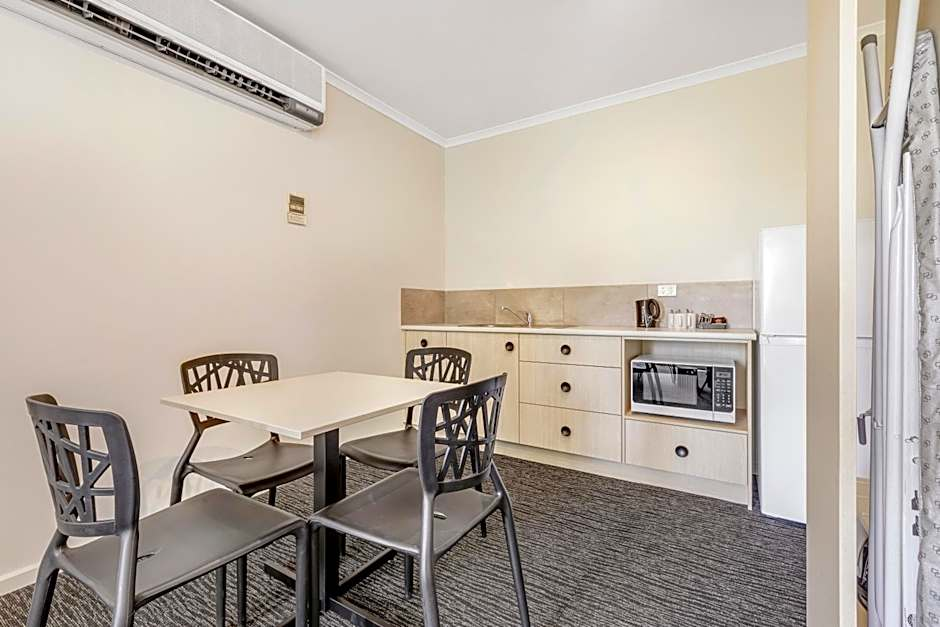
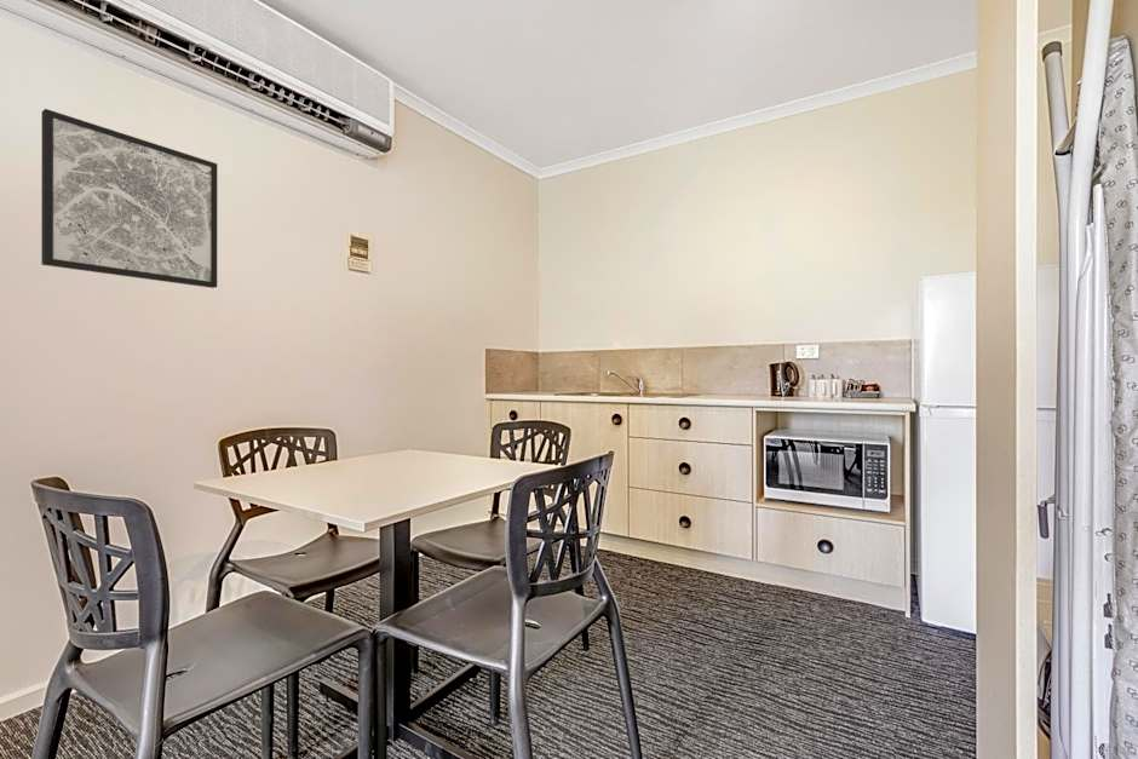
+ wall art [40,108,218,289]
